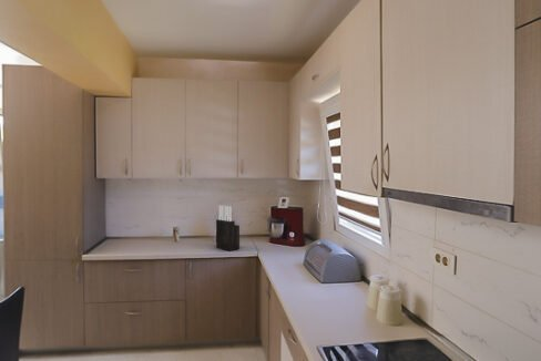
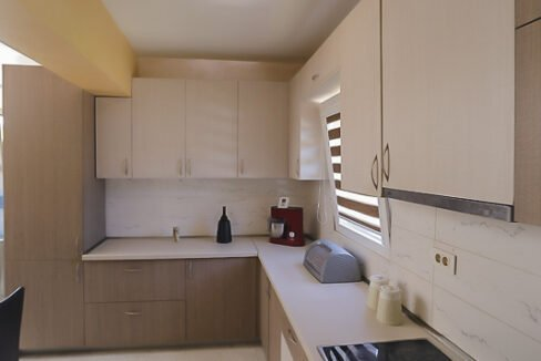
- knife block [215,205,241,251]
